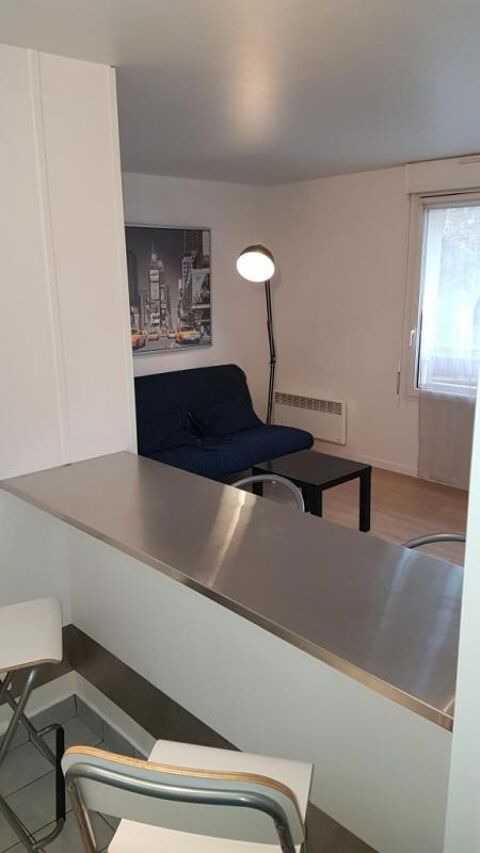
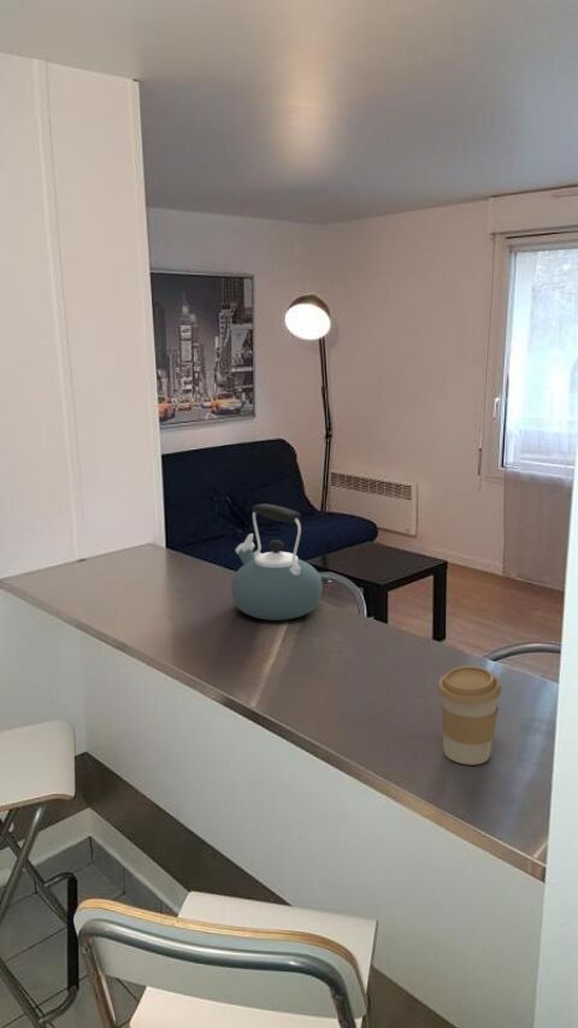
+ coffee cup [437,665,502,765]
+ kettle [230,503,324,622]
